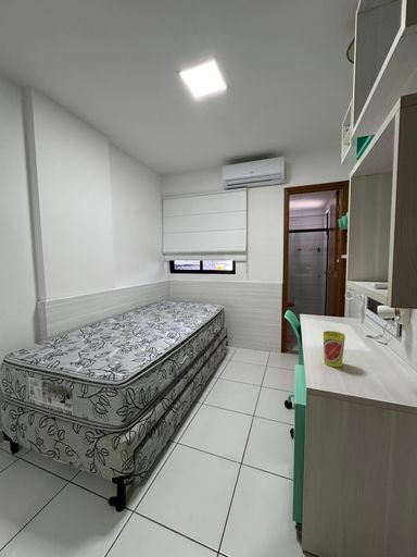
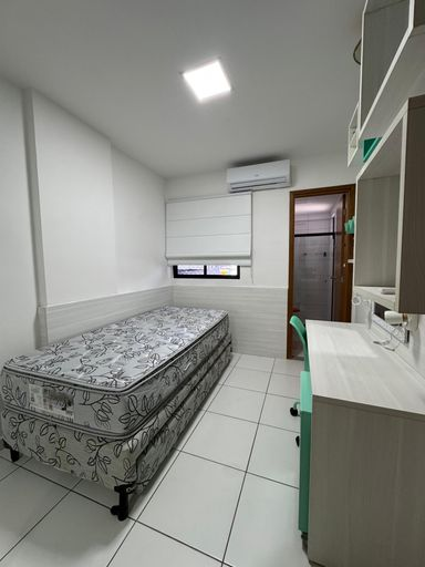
- cup [321,330,346,368]
